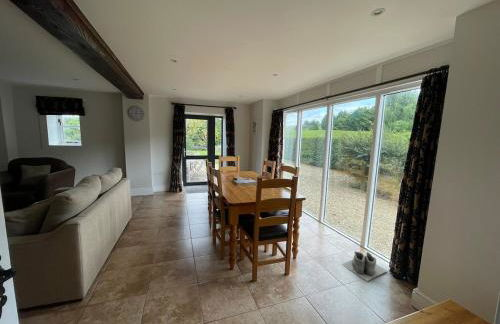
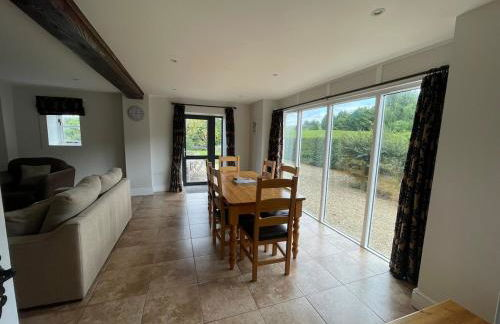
- boots [341,250,388,282]
